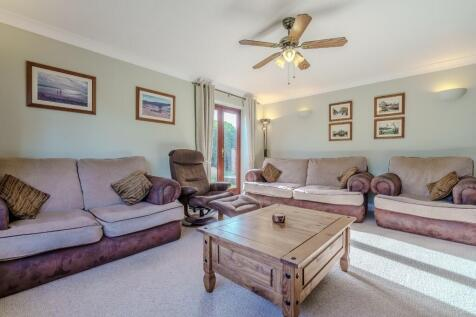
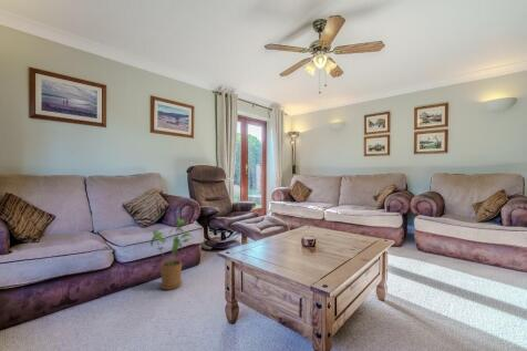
+ house plant [149,218,195,291]
